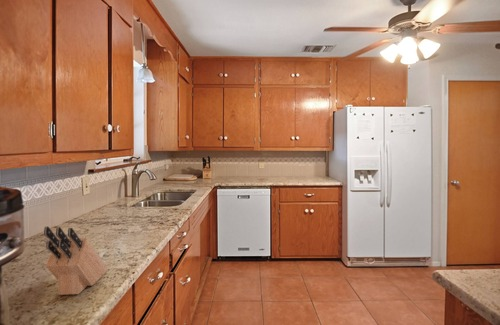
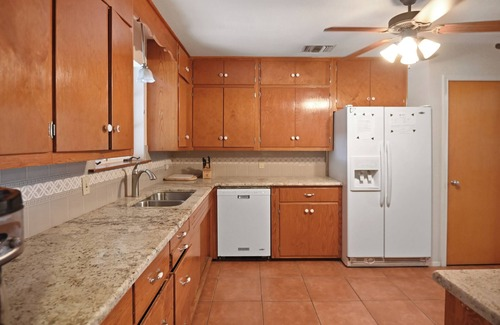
- knife block [43,226,109,296]
